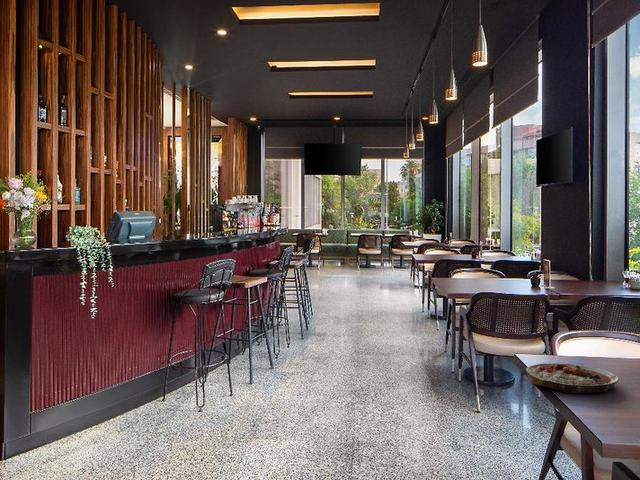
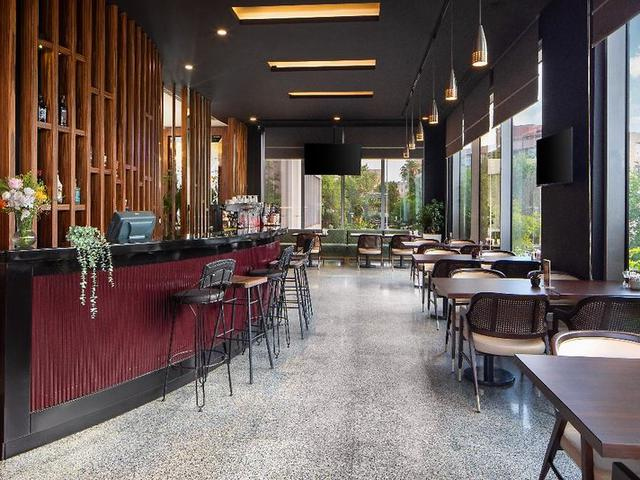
- plate [525,362,620,394]
